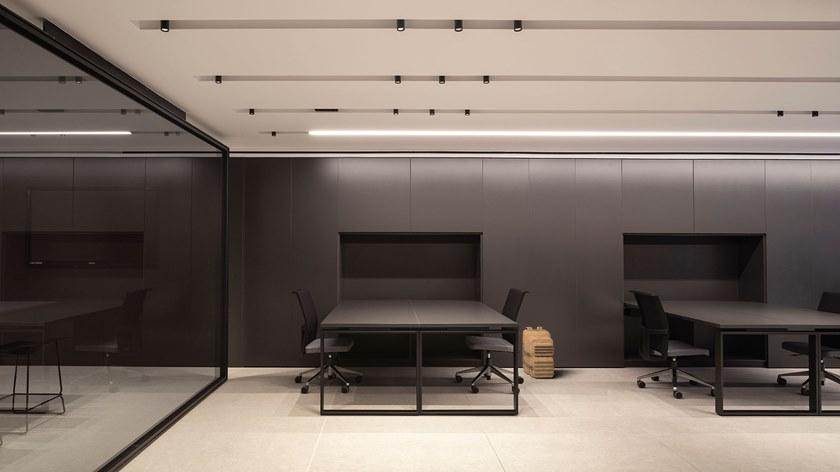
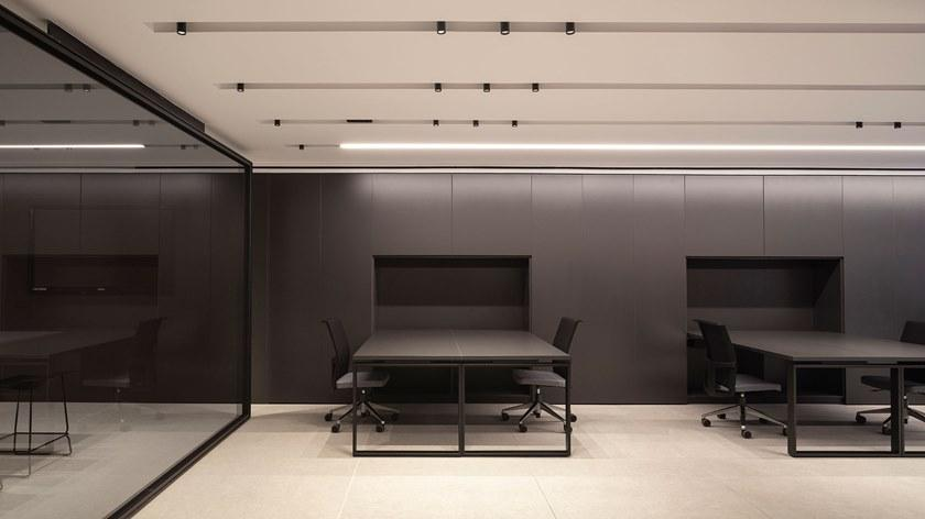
- backpack [521,326,555,378]
